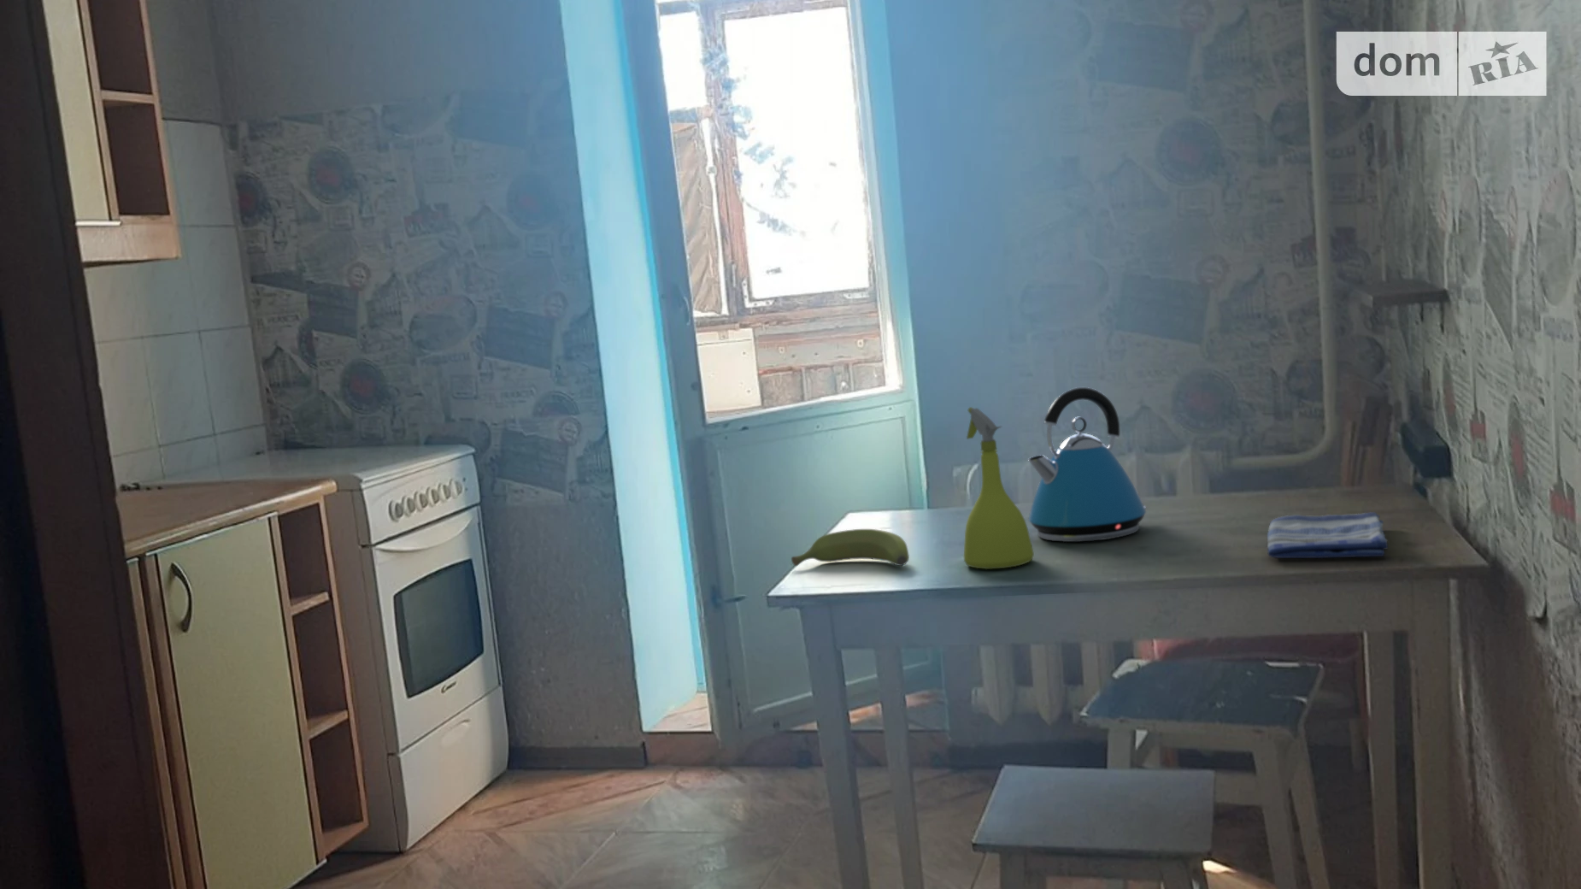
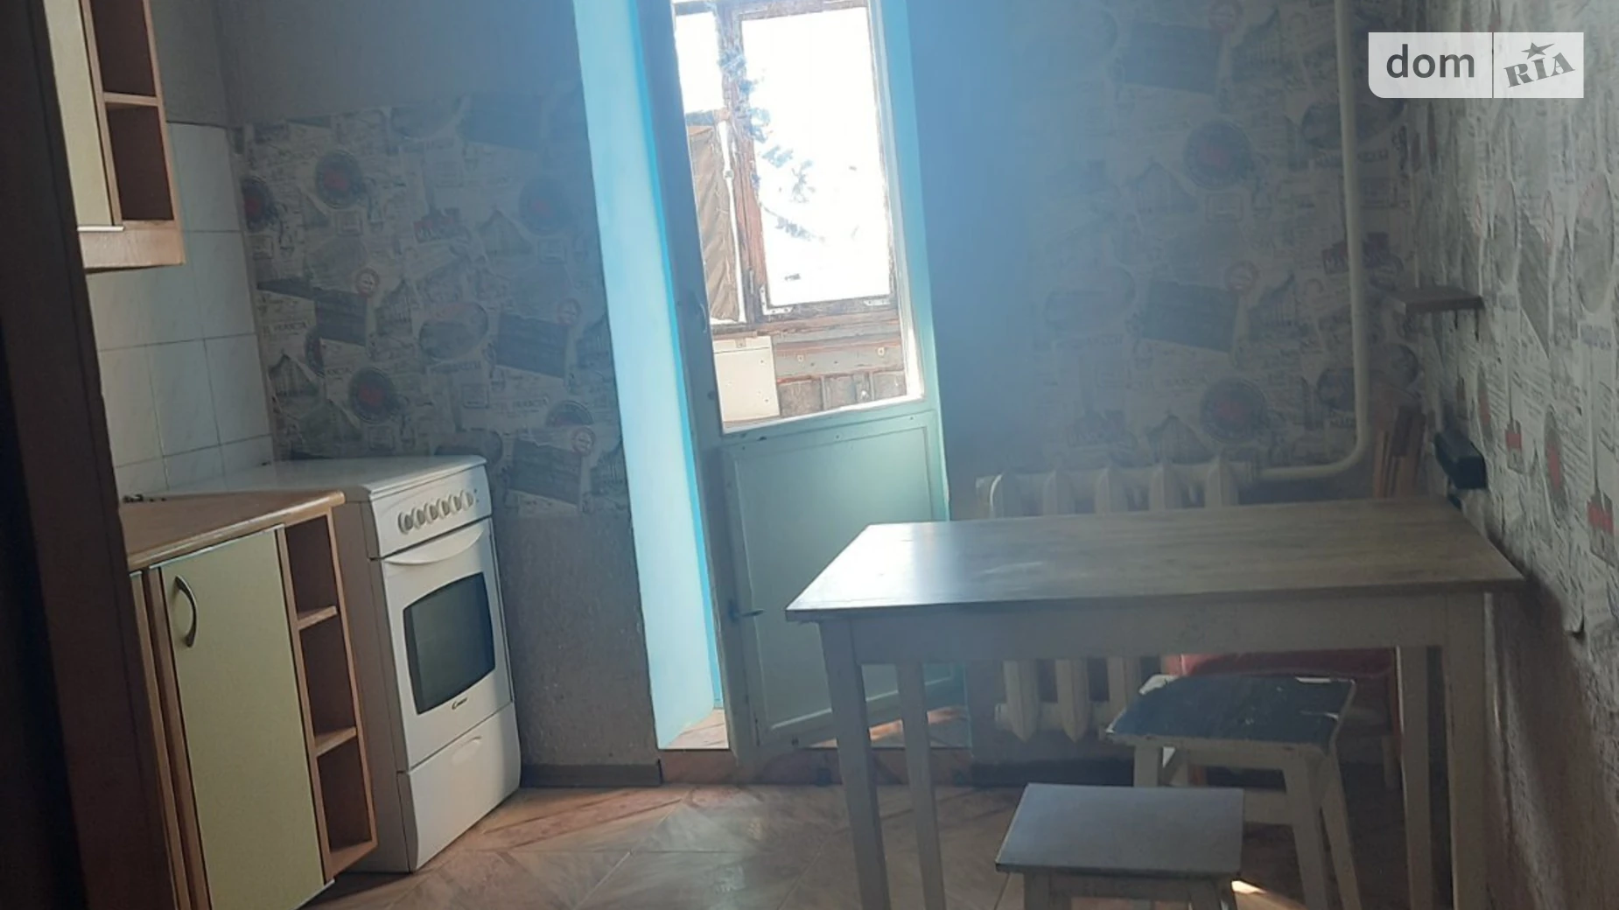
- spray bottle [963,406,1035,570]
- dish towel [1266,511,1389,559]
- banana [790,529,910,567]
- kettle [1027,386,1147,543]
